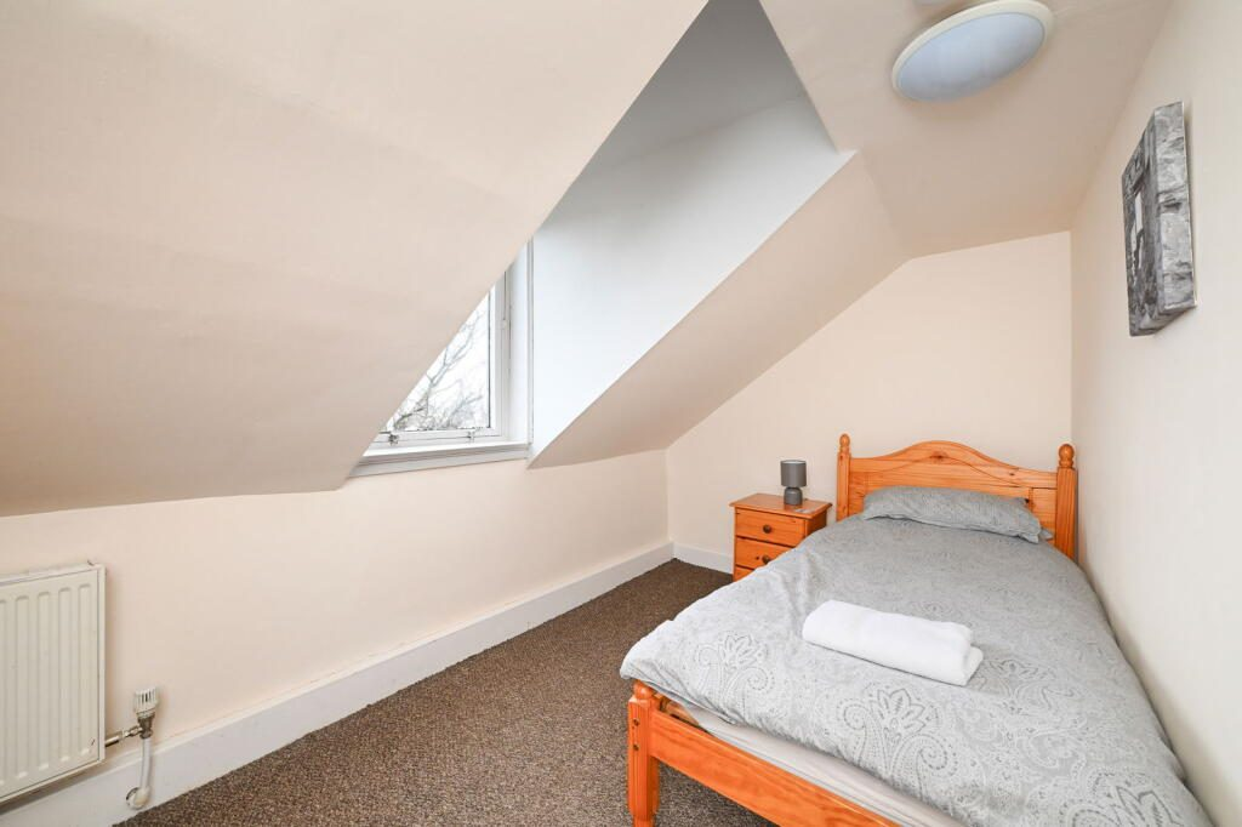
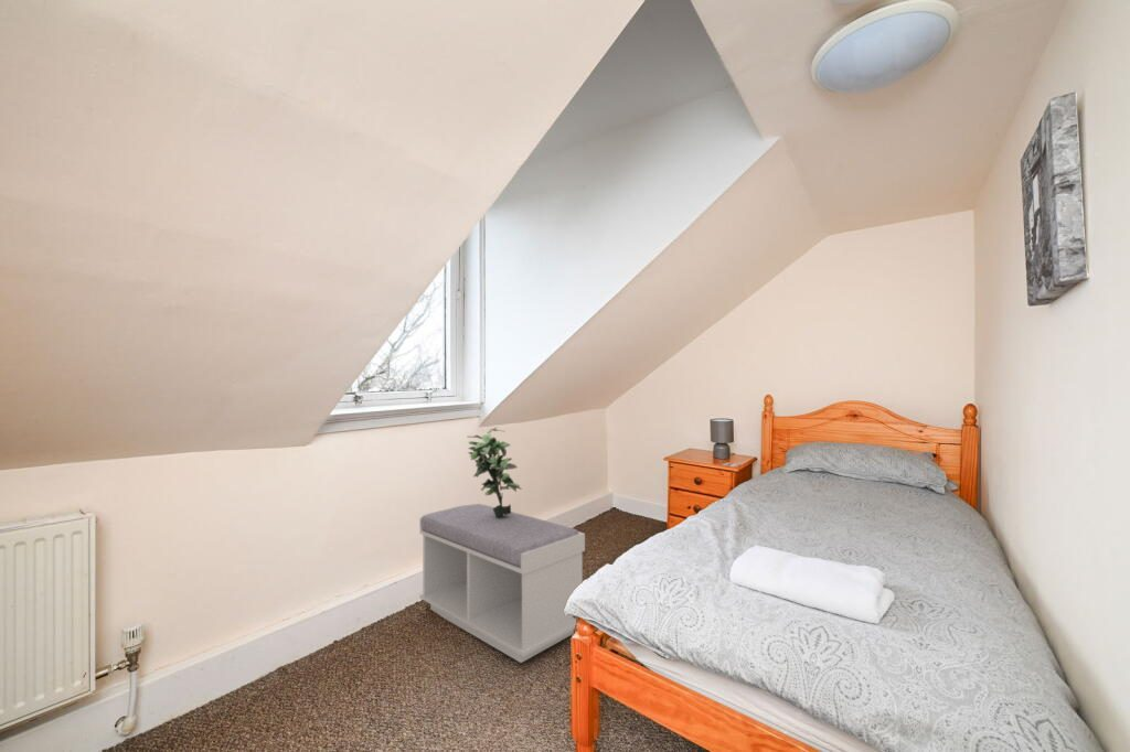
+ bench [418,503,586,664]
+ potted plant [466,427,523,517]
